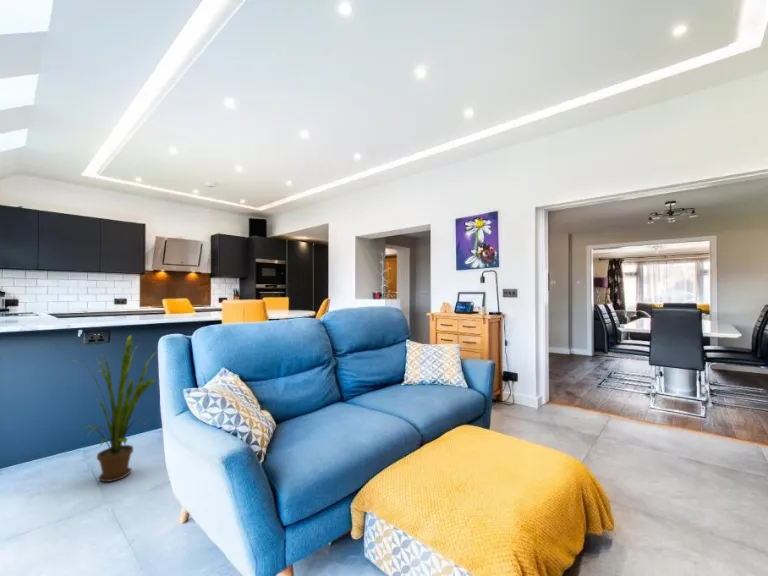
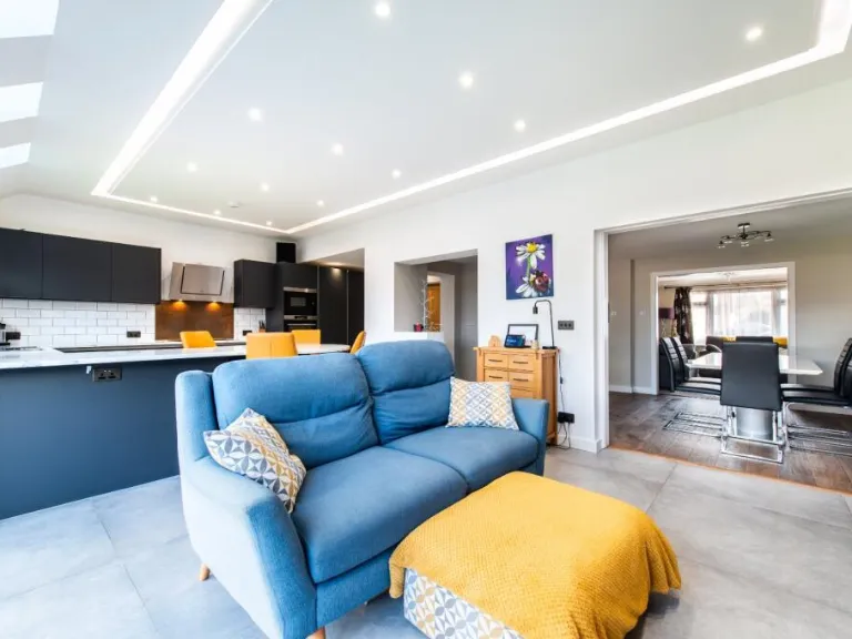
- house plant [69,334,159,483]
